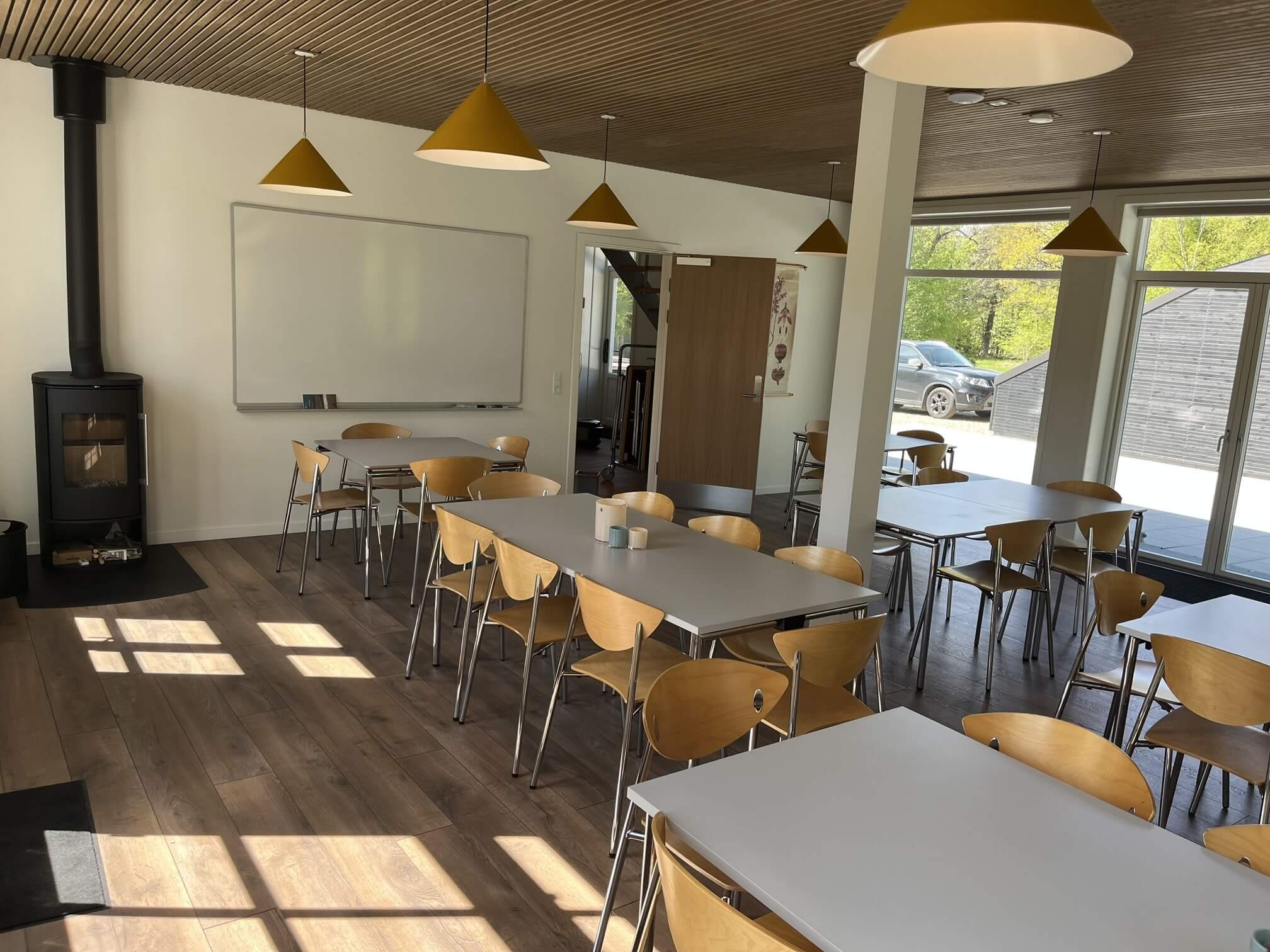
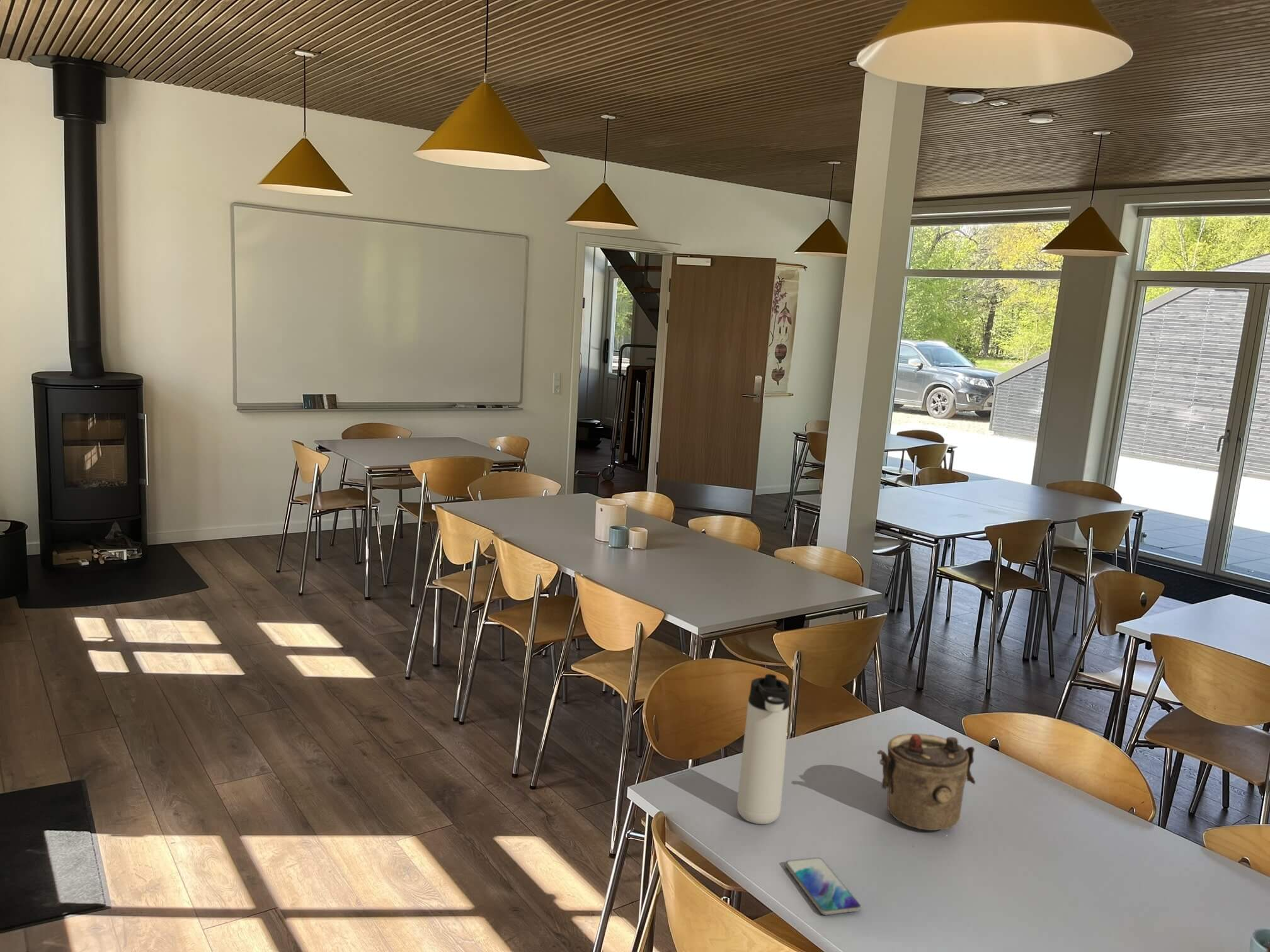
+ smartphone [784,857,862,916]
+ thermos bottle [736,673,791,825]
+ teapot [876,733,976,831]
